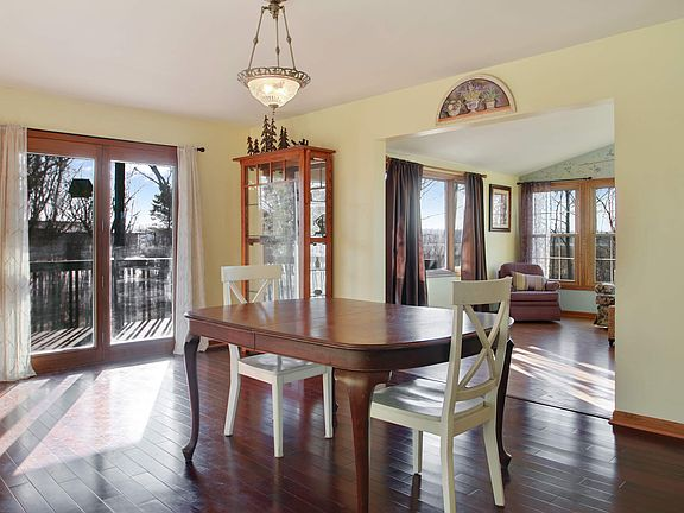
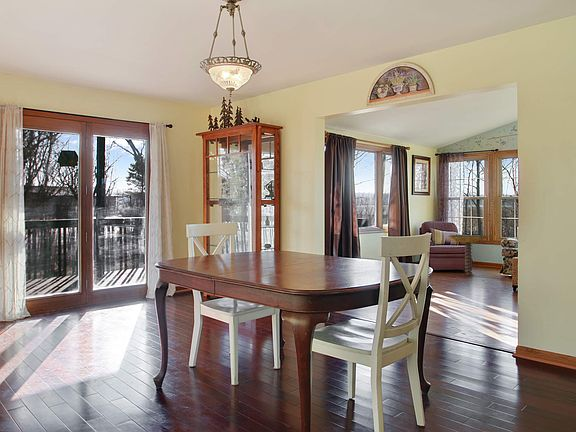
+ side table [447,234,490,276]
